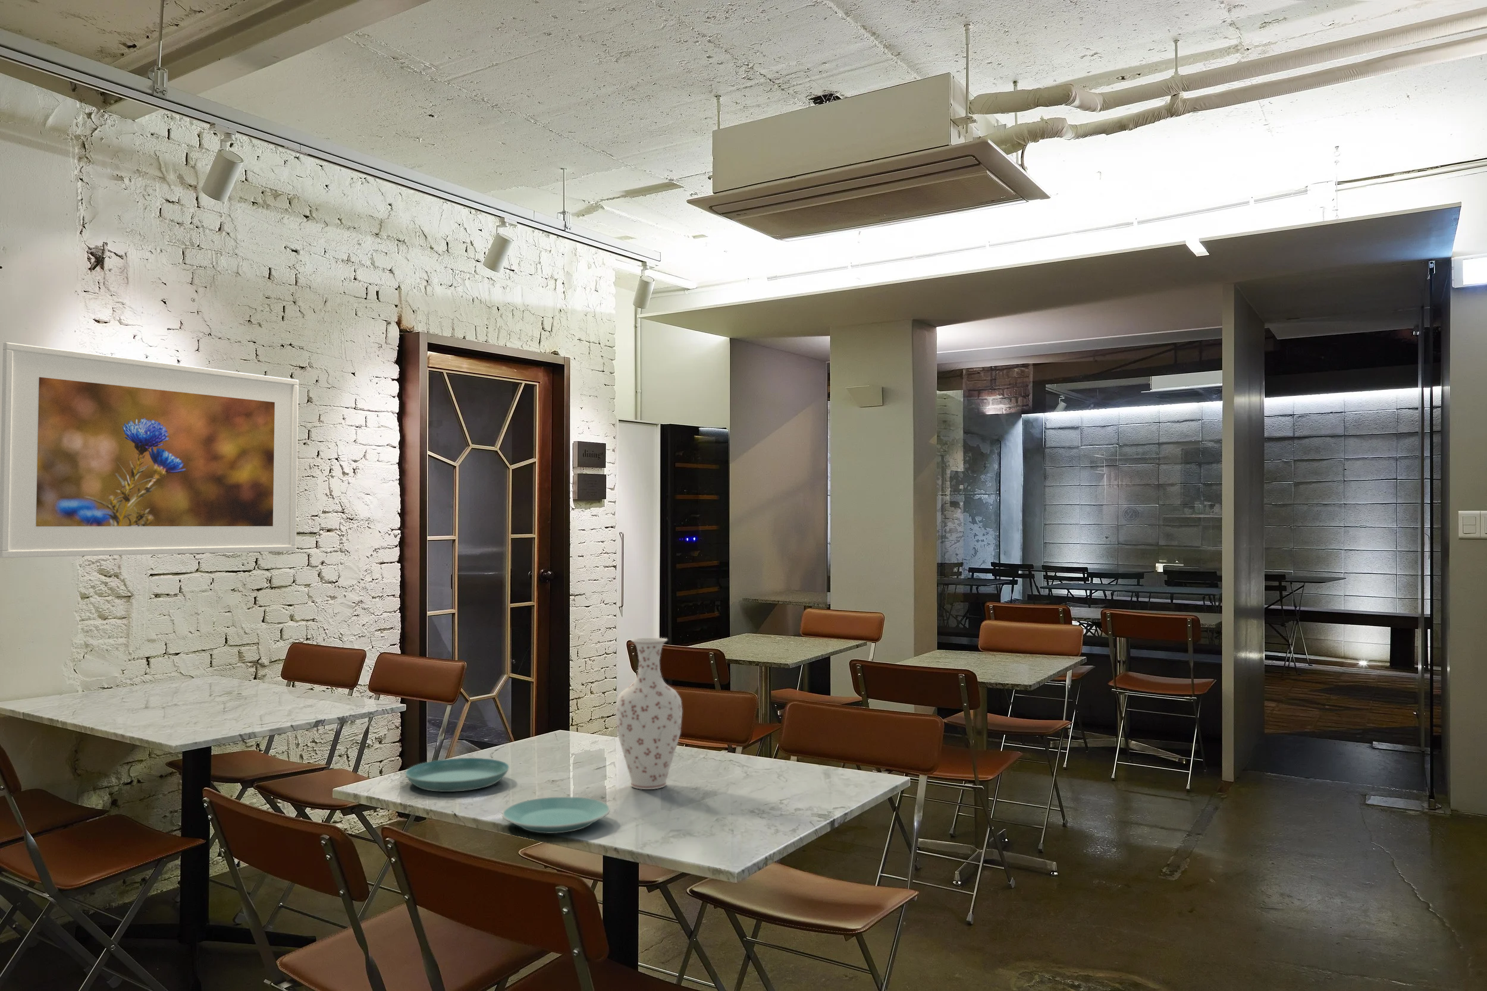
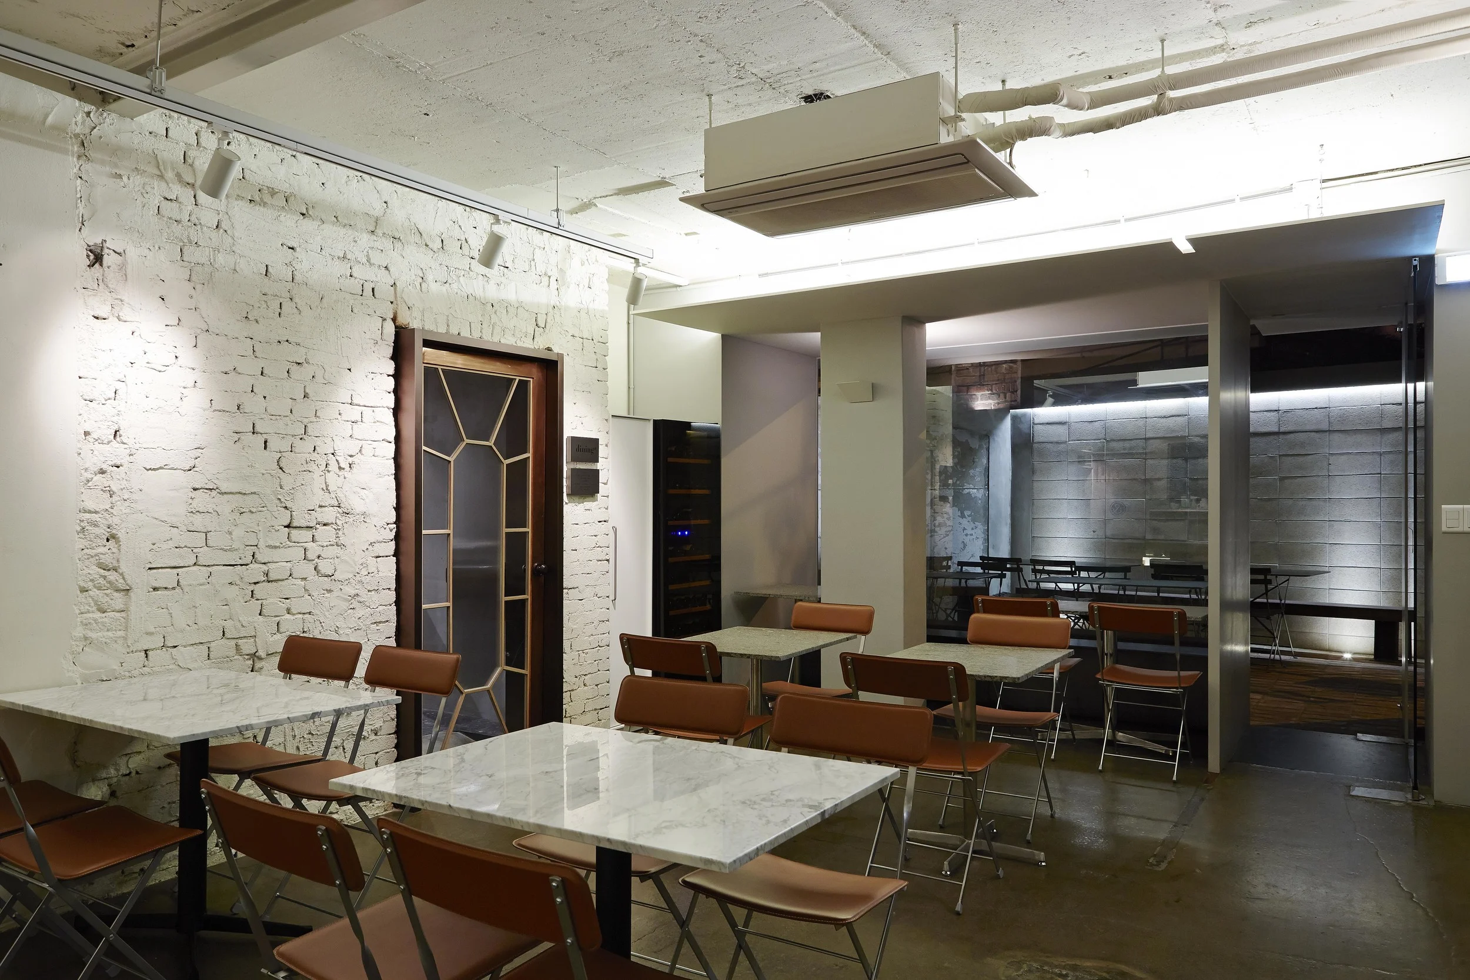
- saucer [405,758,510,792]
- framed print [0,342,299,559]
- vase [615,637,683,790]
- plate [501,796,611,834]
